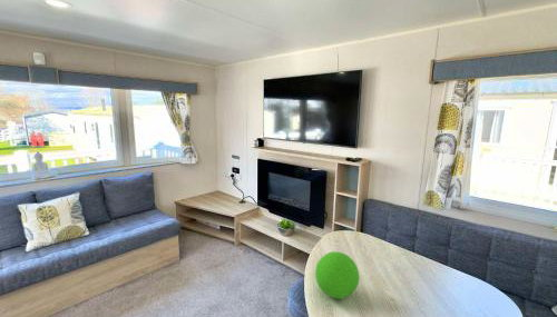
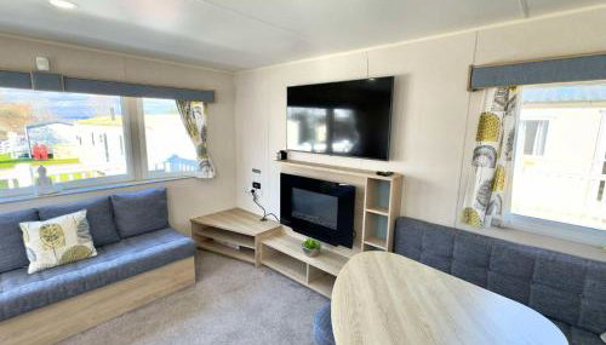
- decorative ball [314,250,360,299]
